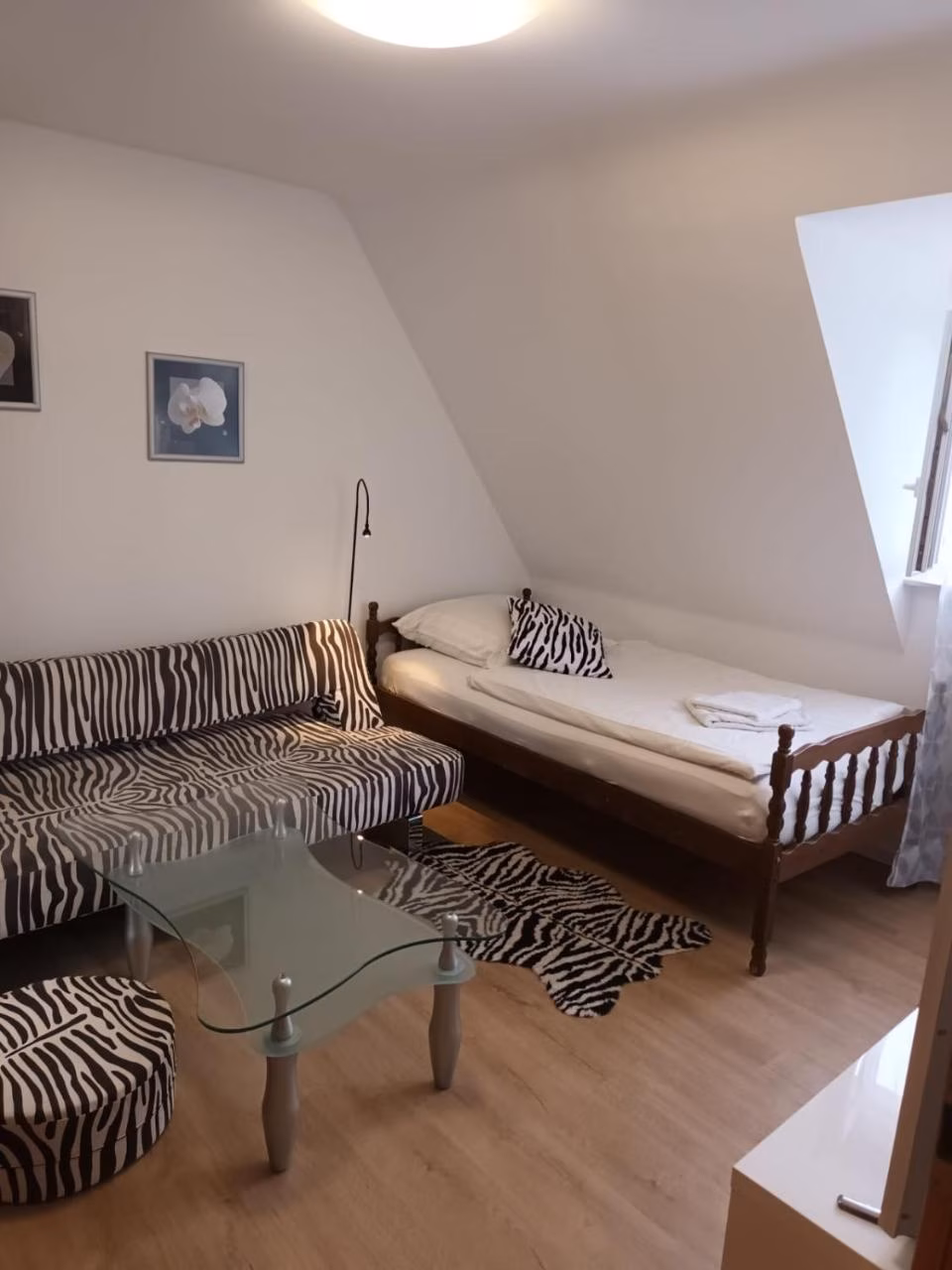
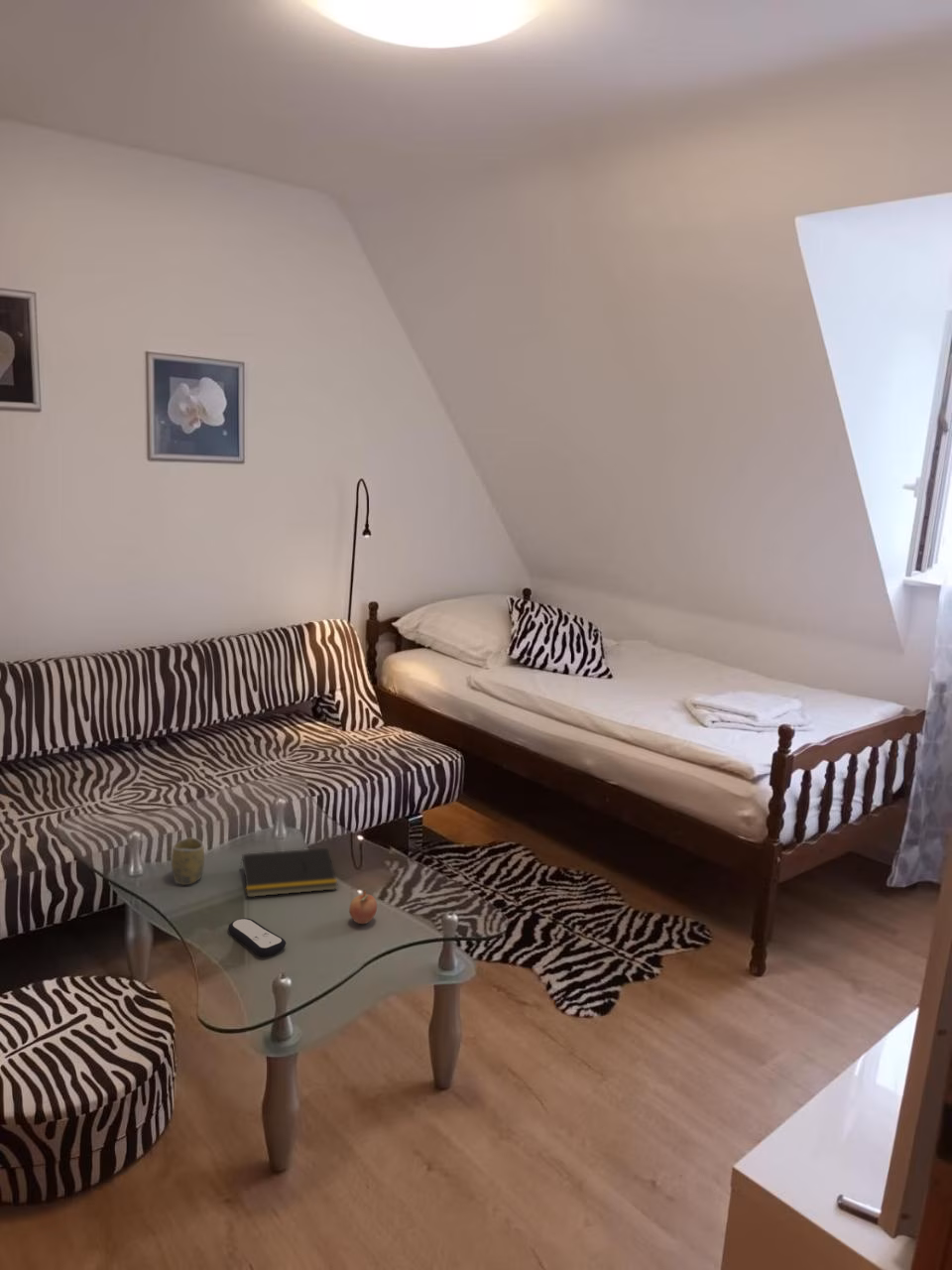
+ cup [171,836,205,886]
+ fruit [348,890,378,925]
+ notepad [239,847,338,898]
+ remote control [227,917,287,957]
